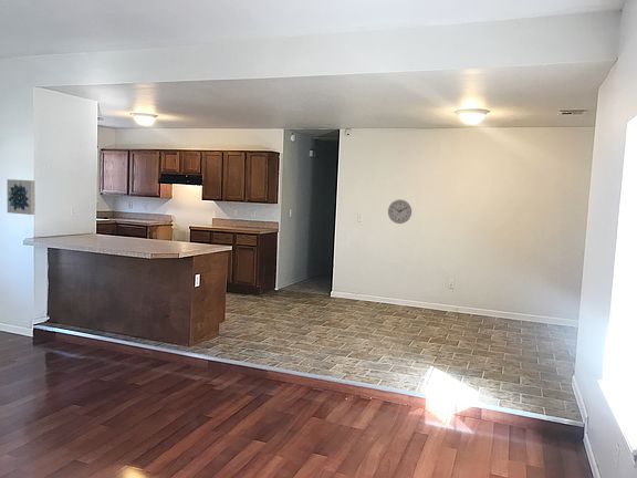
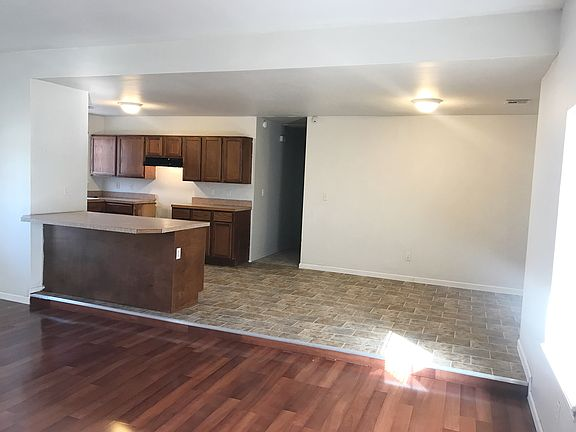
- wall clock [387,199,413,225]
- wall art [6,178,35,216]
